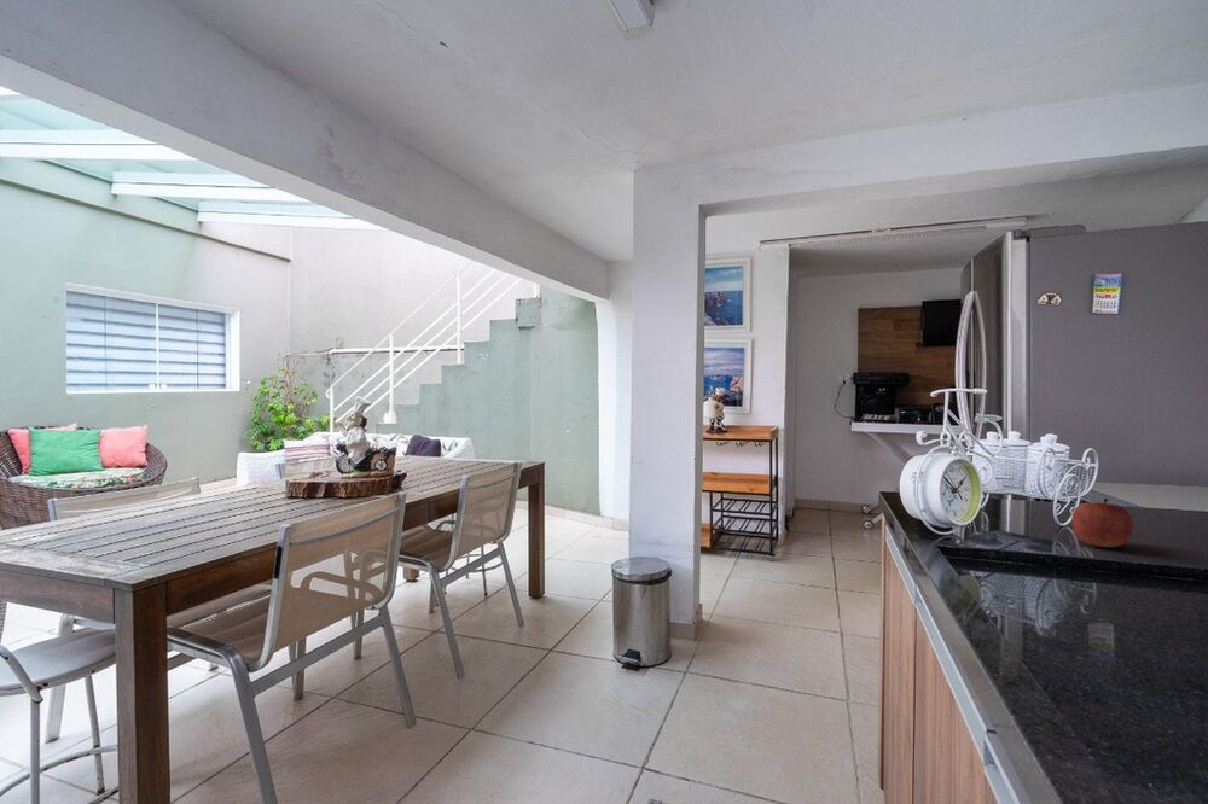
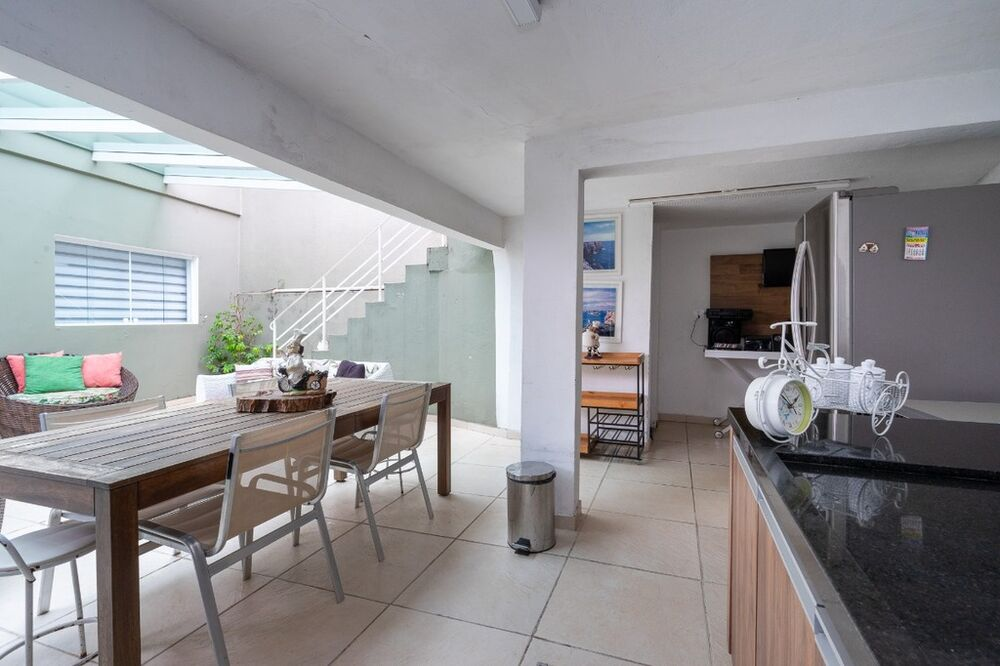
- apple [1070,497,1134,548]
